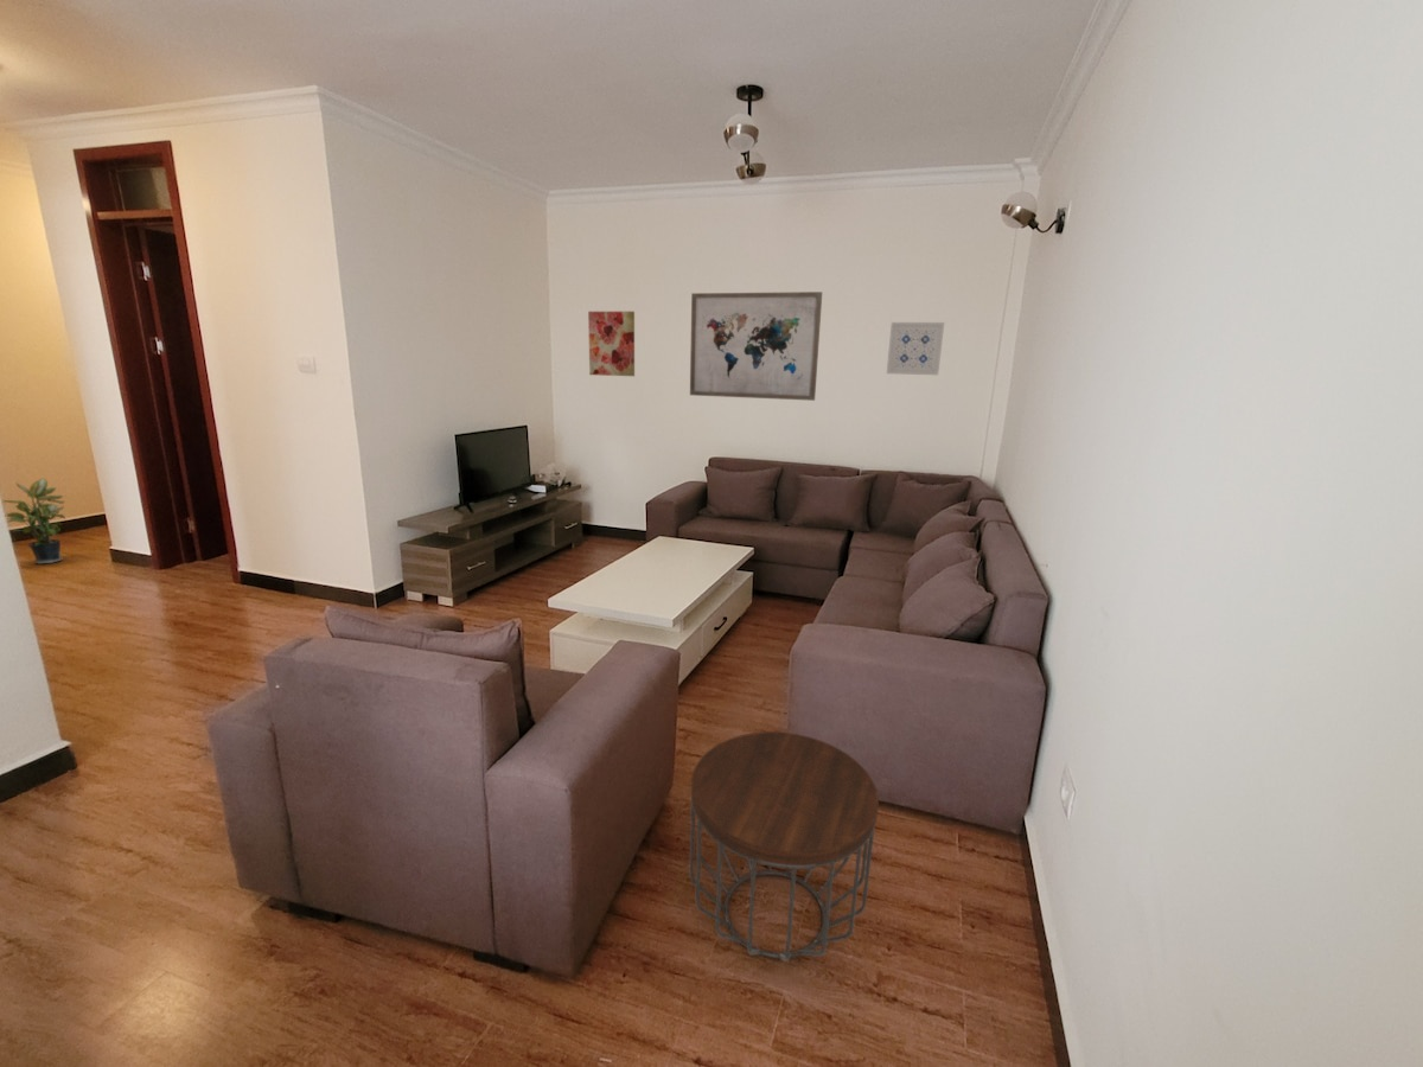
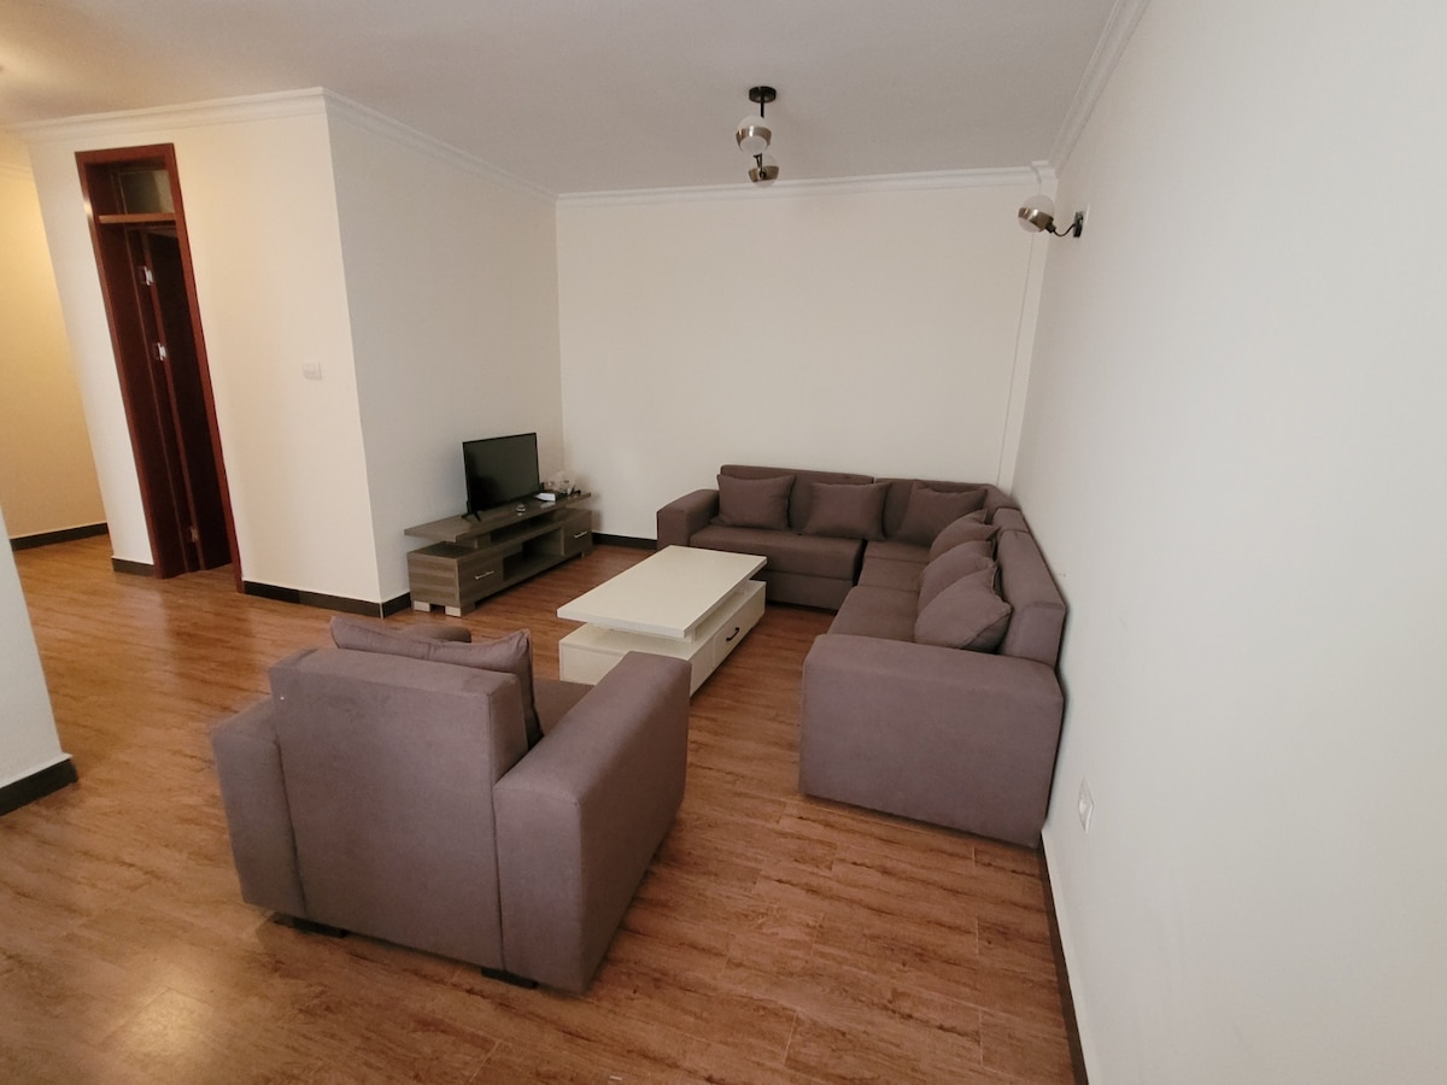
- potted plant [2,477,66,566]
- wall art [587,311,636,377]
- wall art [886,321,945,376]
- wall art [689,290,823,402]
- side table [689,730,880,963]
